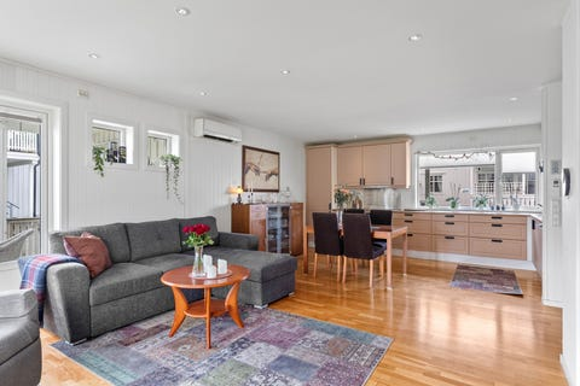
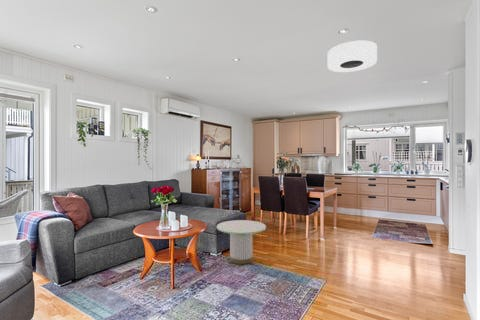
+ ceiling light [327,40,378,73]
+ side table [216,219,267,265]
